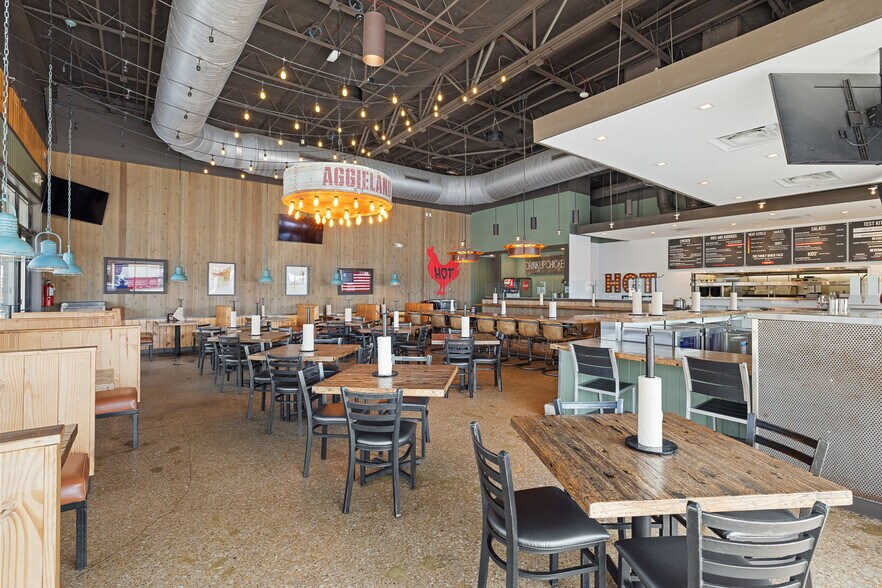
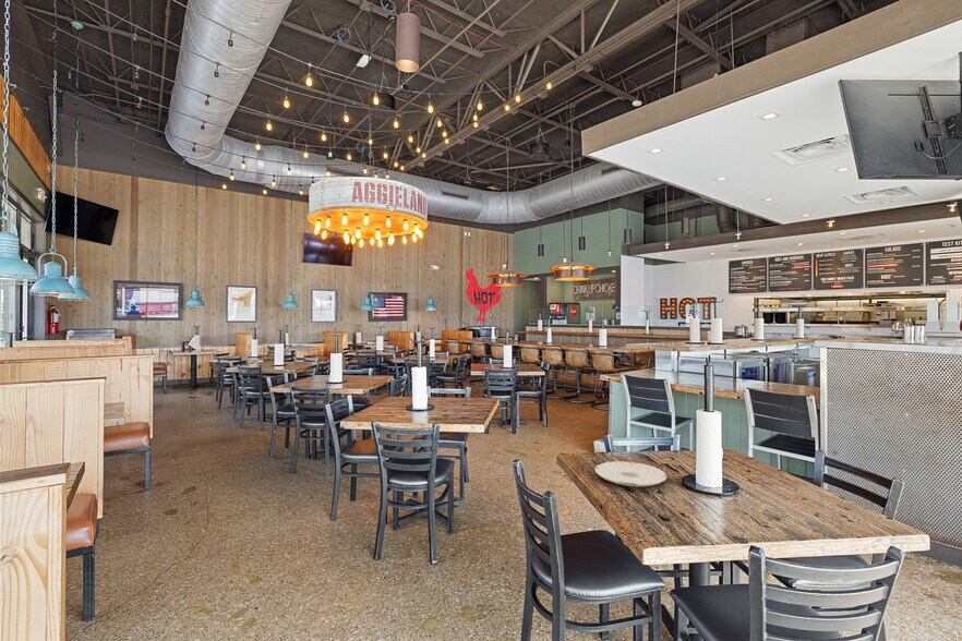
+ plate [593,460,668,487]
